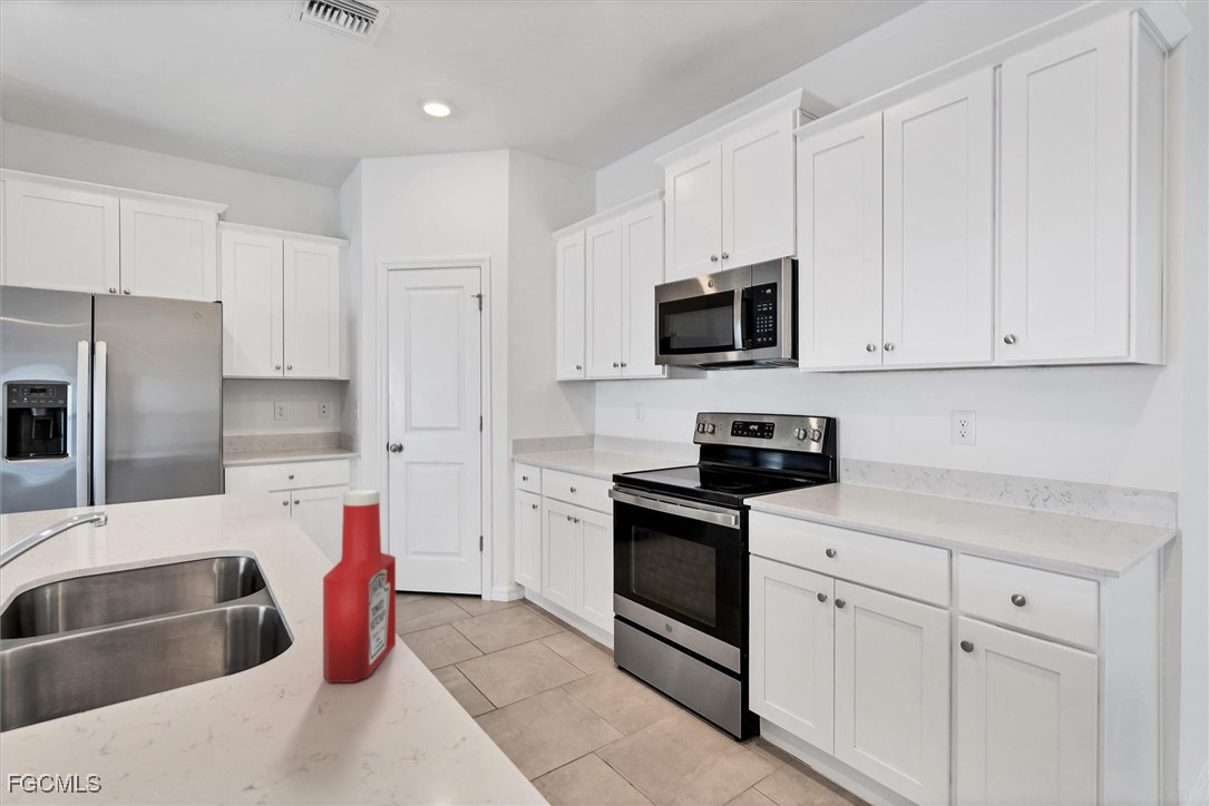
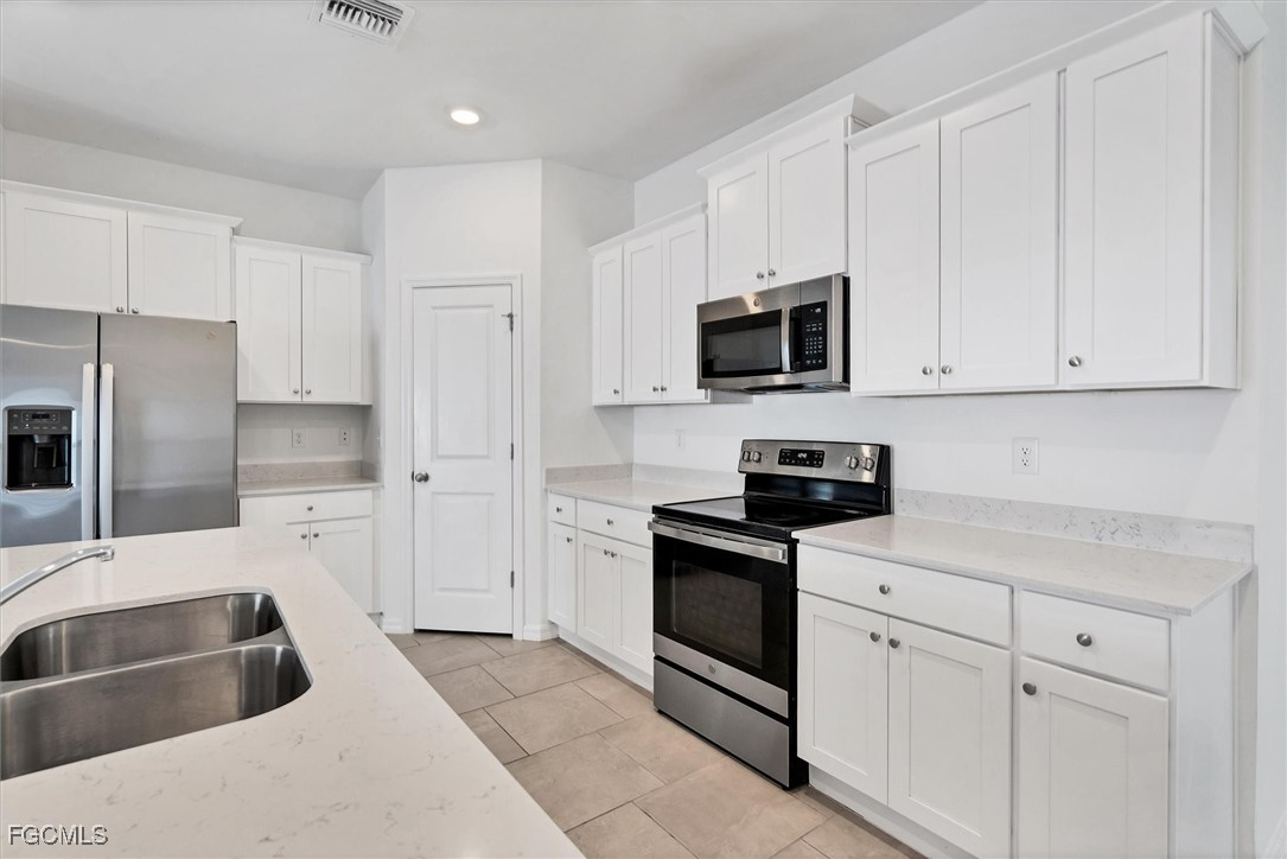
- soap bottle [322,489,397,684]
